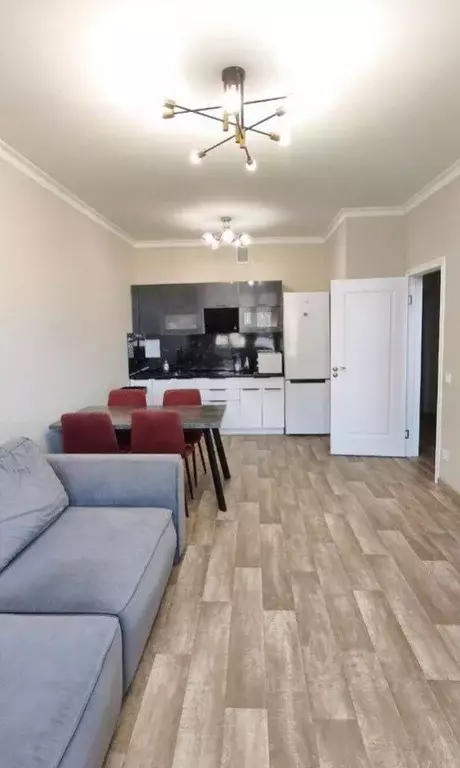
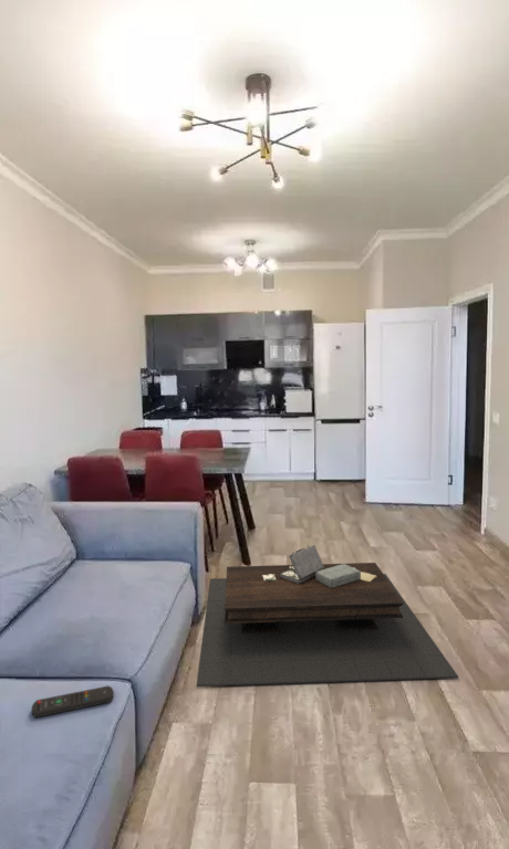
+ remote control [31,684,115,719]
+ coffee table [196,544,459,688]
